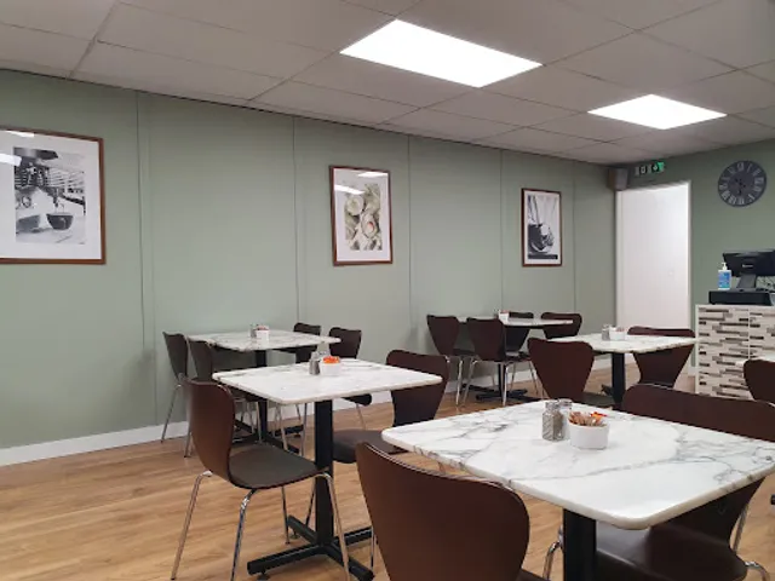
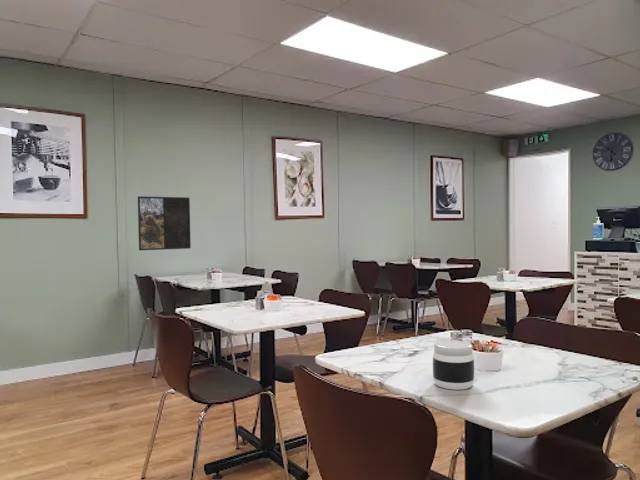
+ jar [432,339,475,391]
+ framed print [137,195,192,251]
